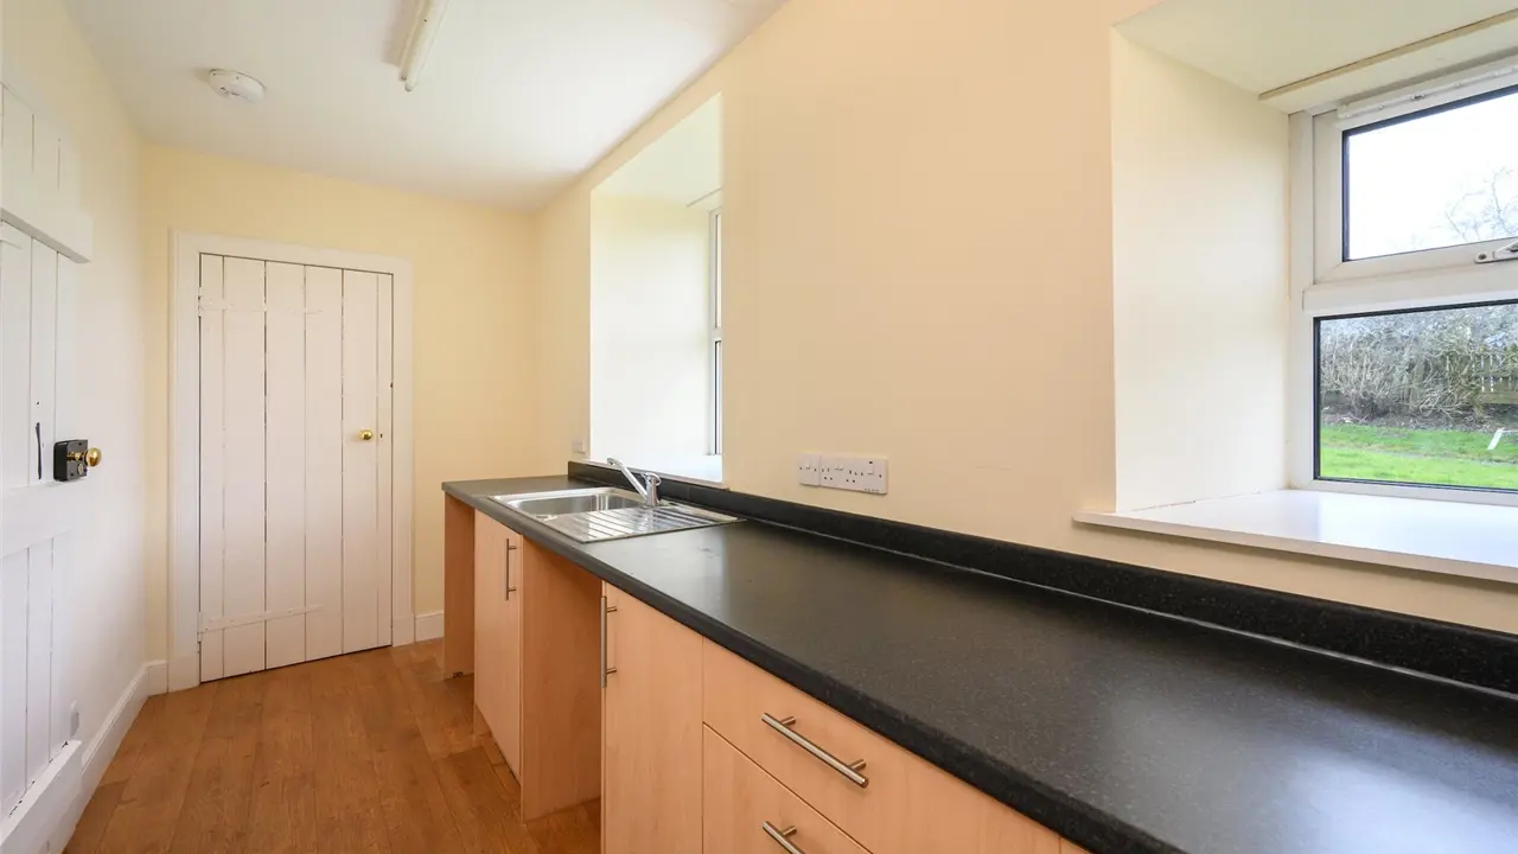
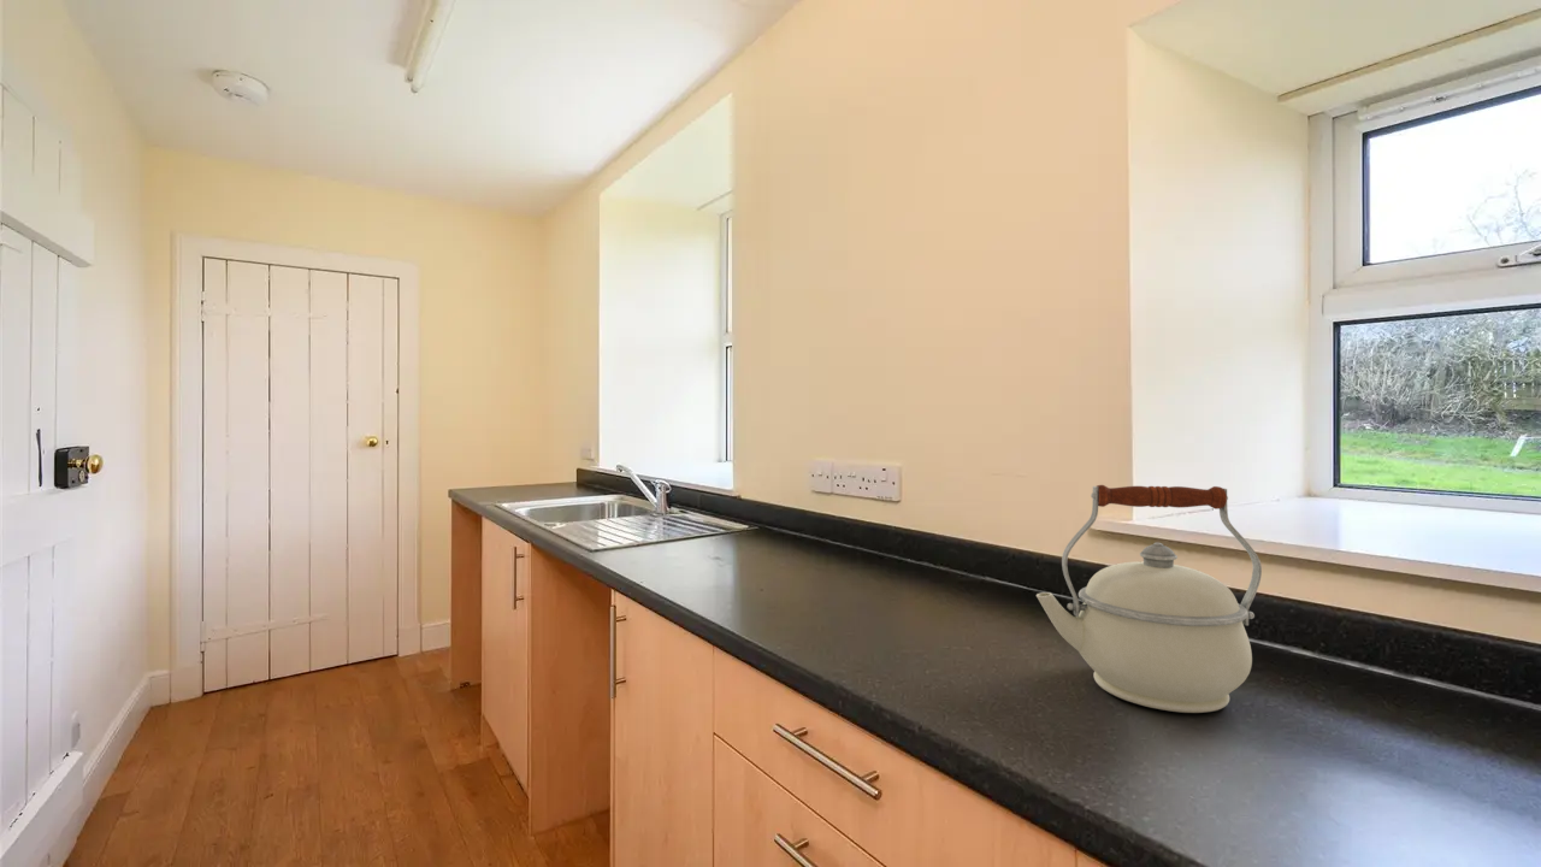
+ kettle [1035,484,1263,714]
